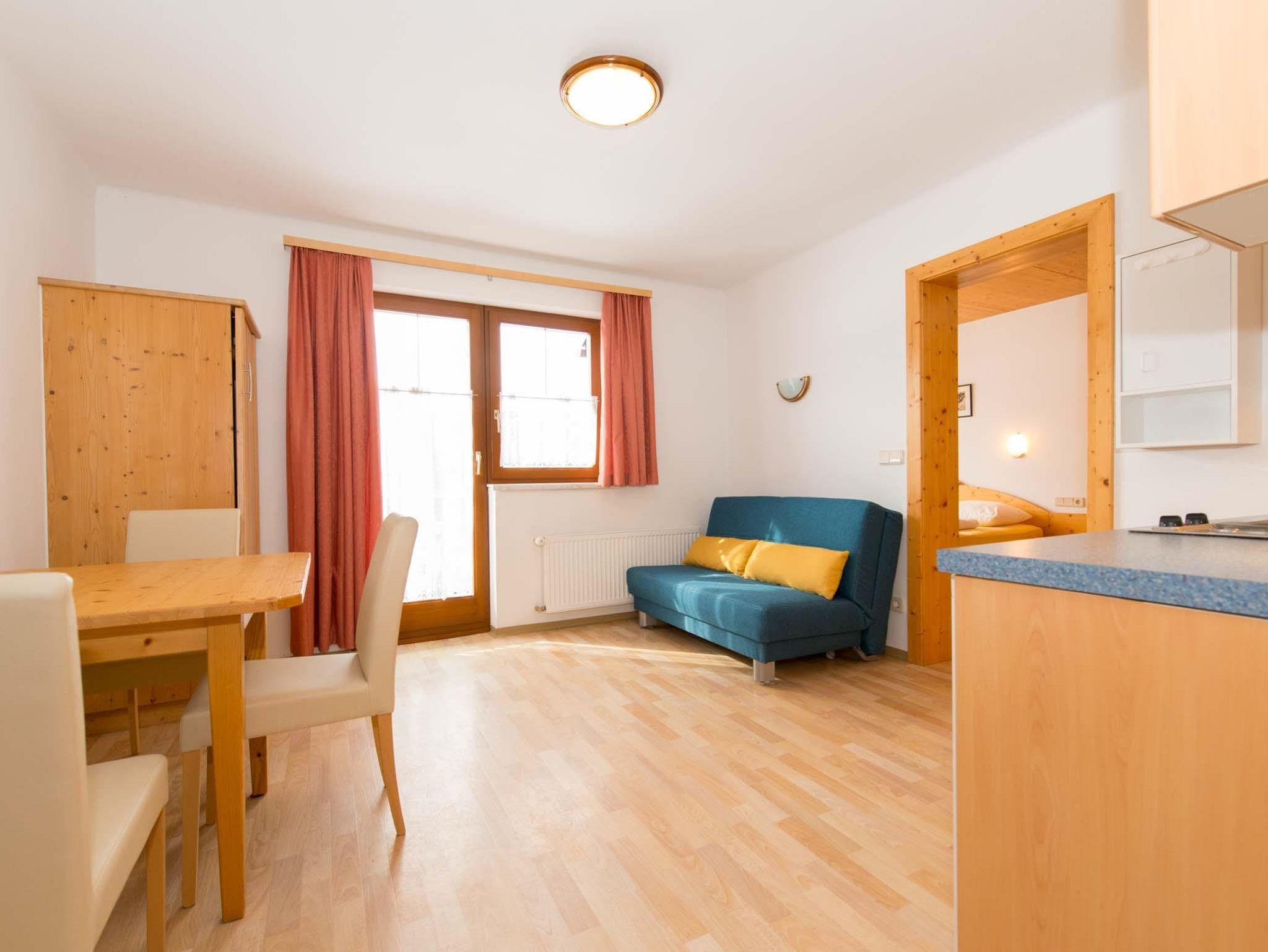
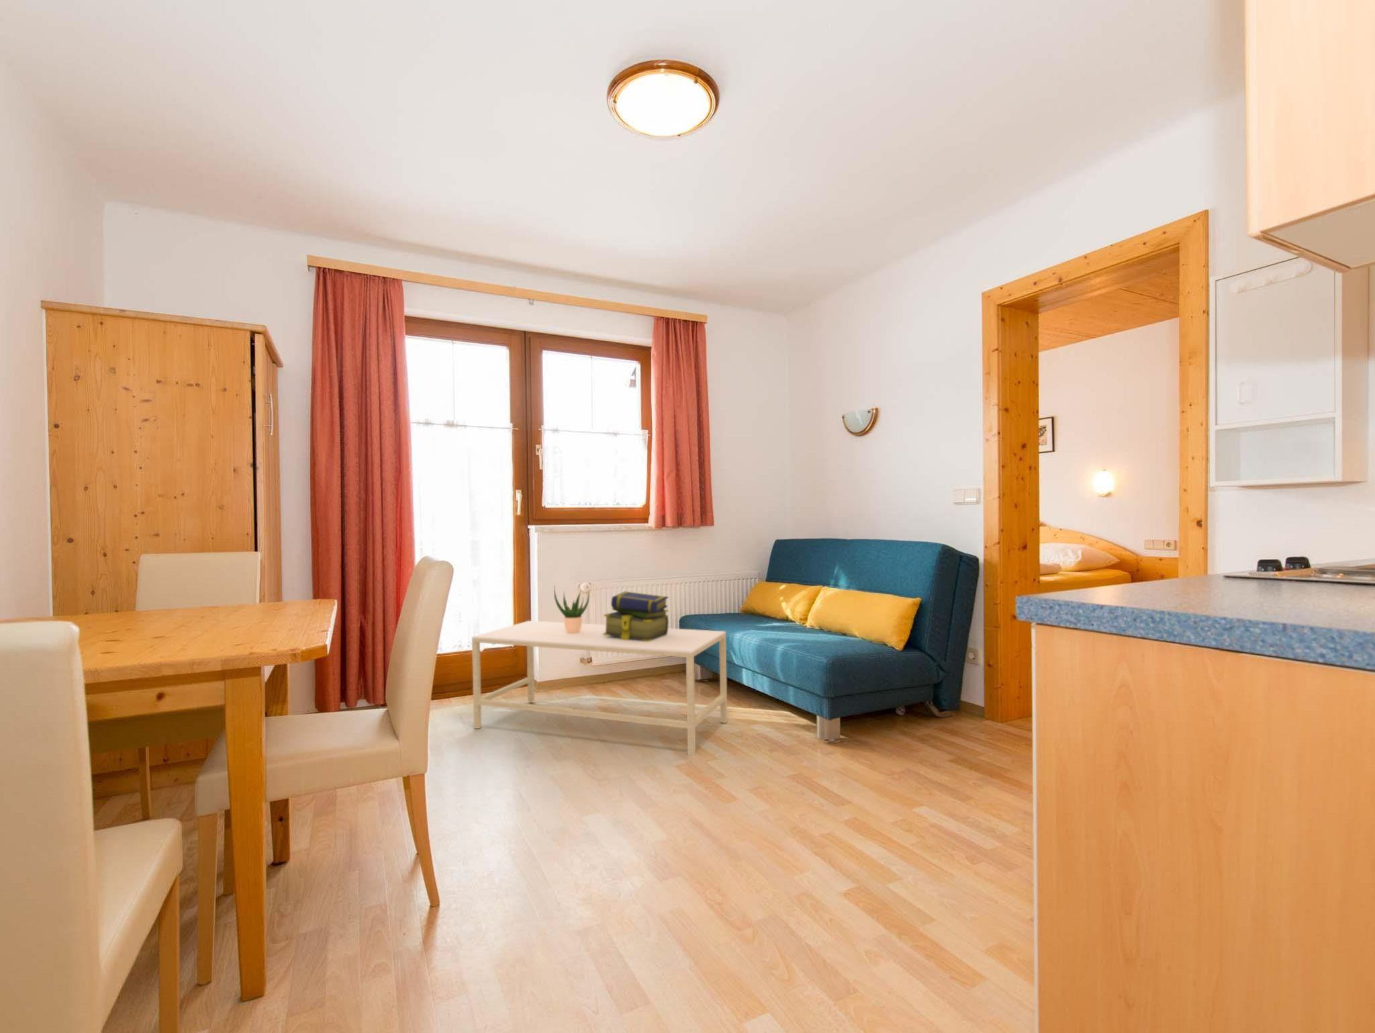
+ potted plant [553,585,590,634]
+ stack of books [603,590,669,642]
+ coffee table [472,620,728,756]
